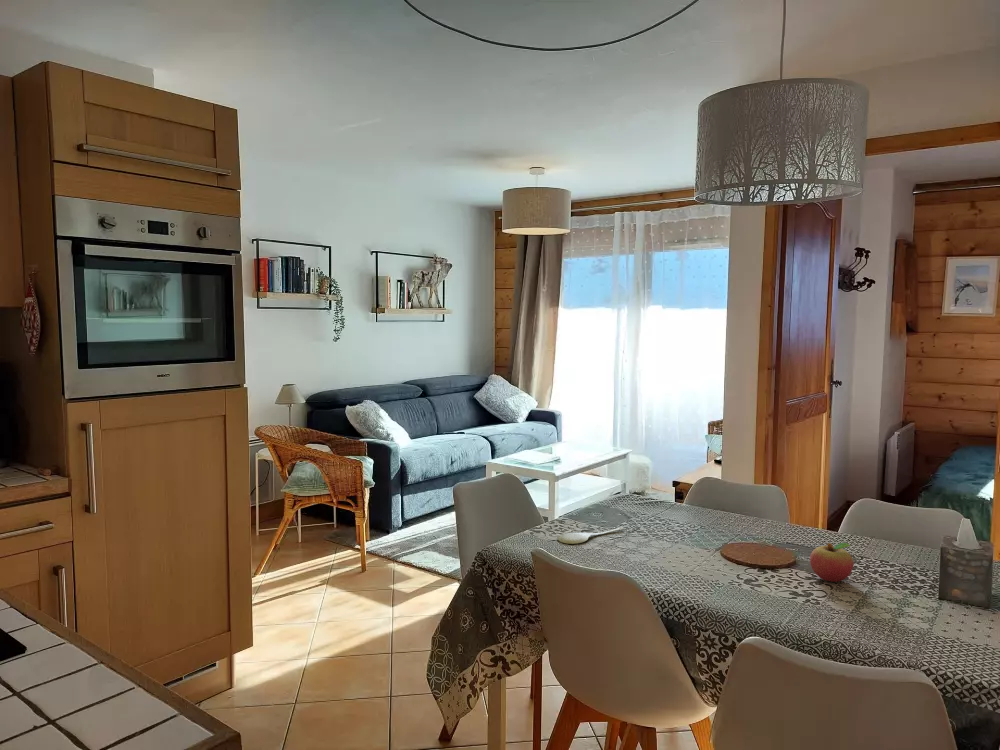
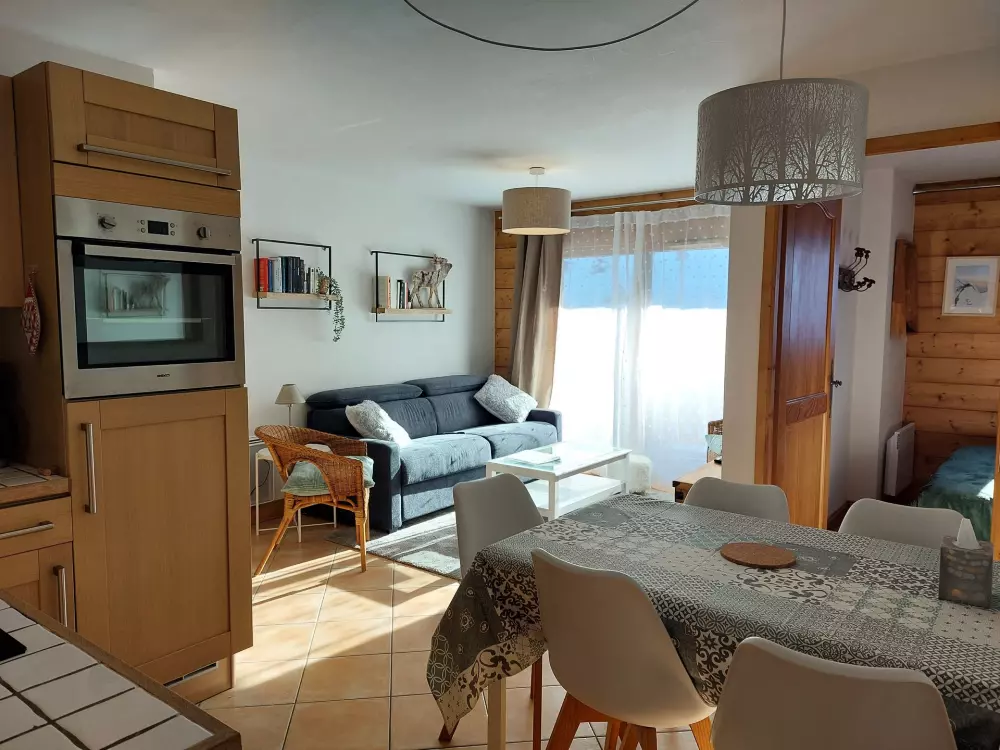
- spoon [557,526,625,545]
- fruit [809,542,854,583]
